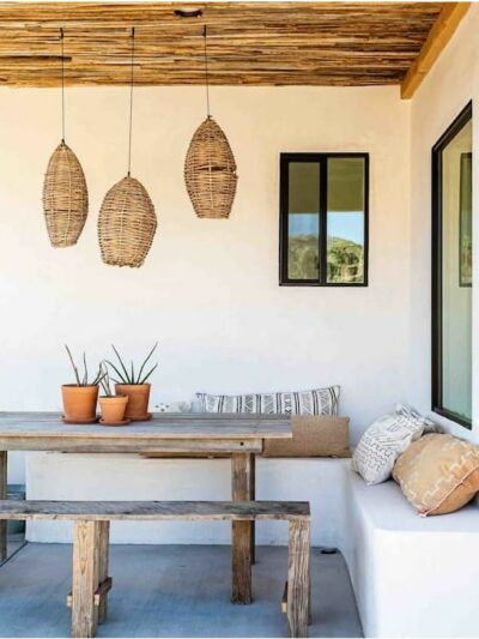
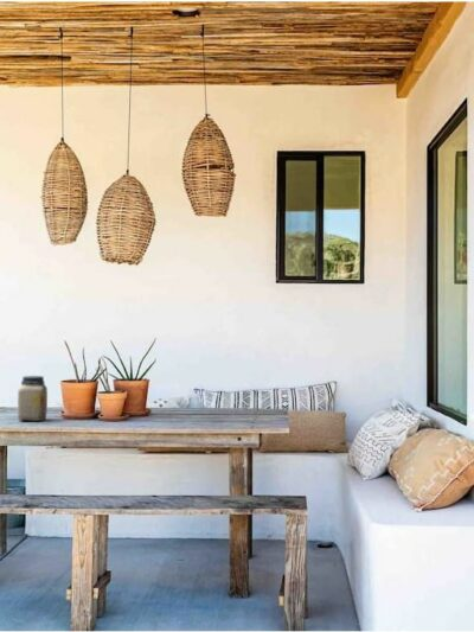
+ jar [17,375,49,422]
